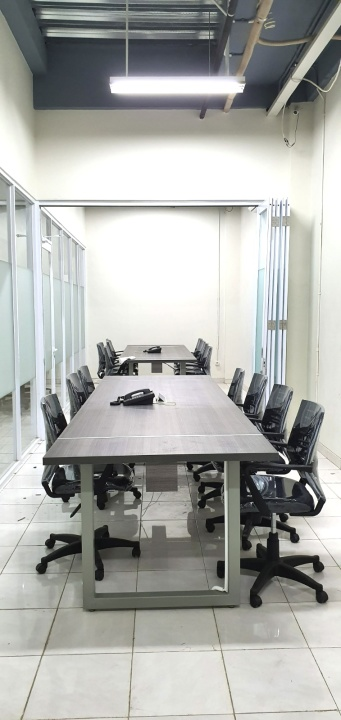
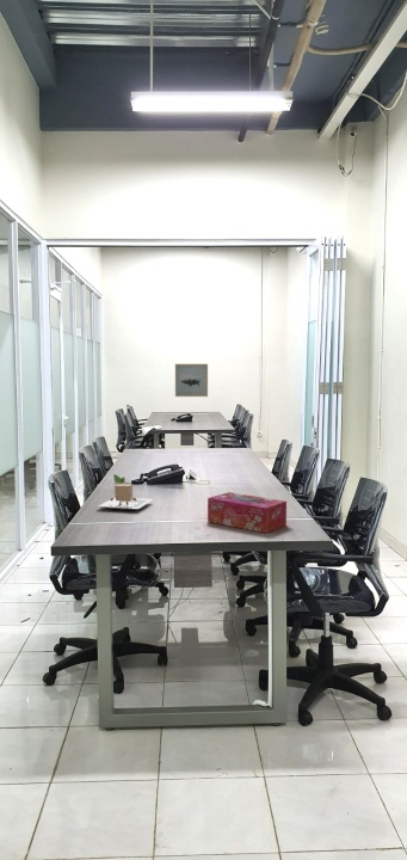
+ wall art [174,363,209,398]
+ tissue box [206,491,288,534]
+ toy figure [97,473,154,511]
